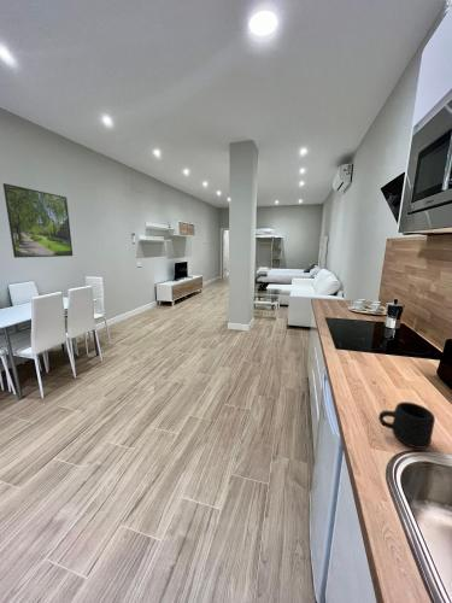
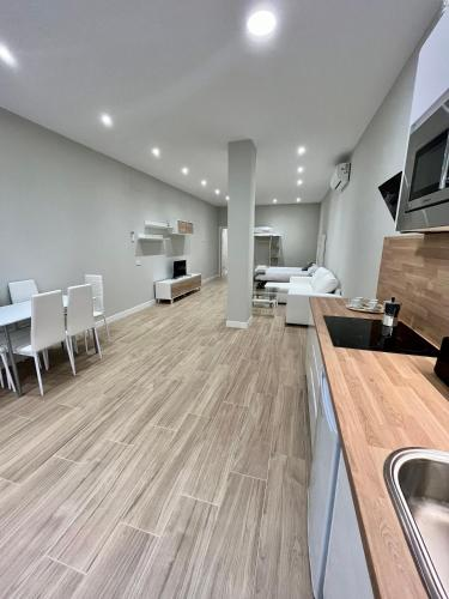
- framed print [1,182,74,259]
- mug [377,400,436,450]
